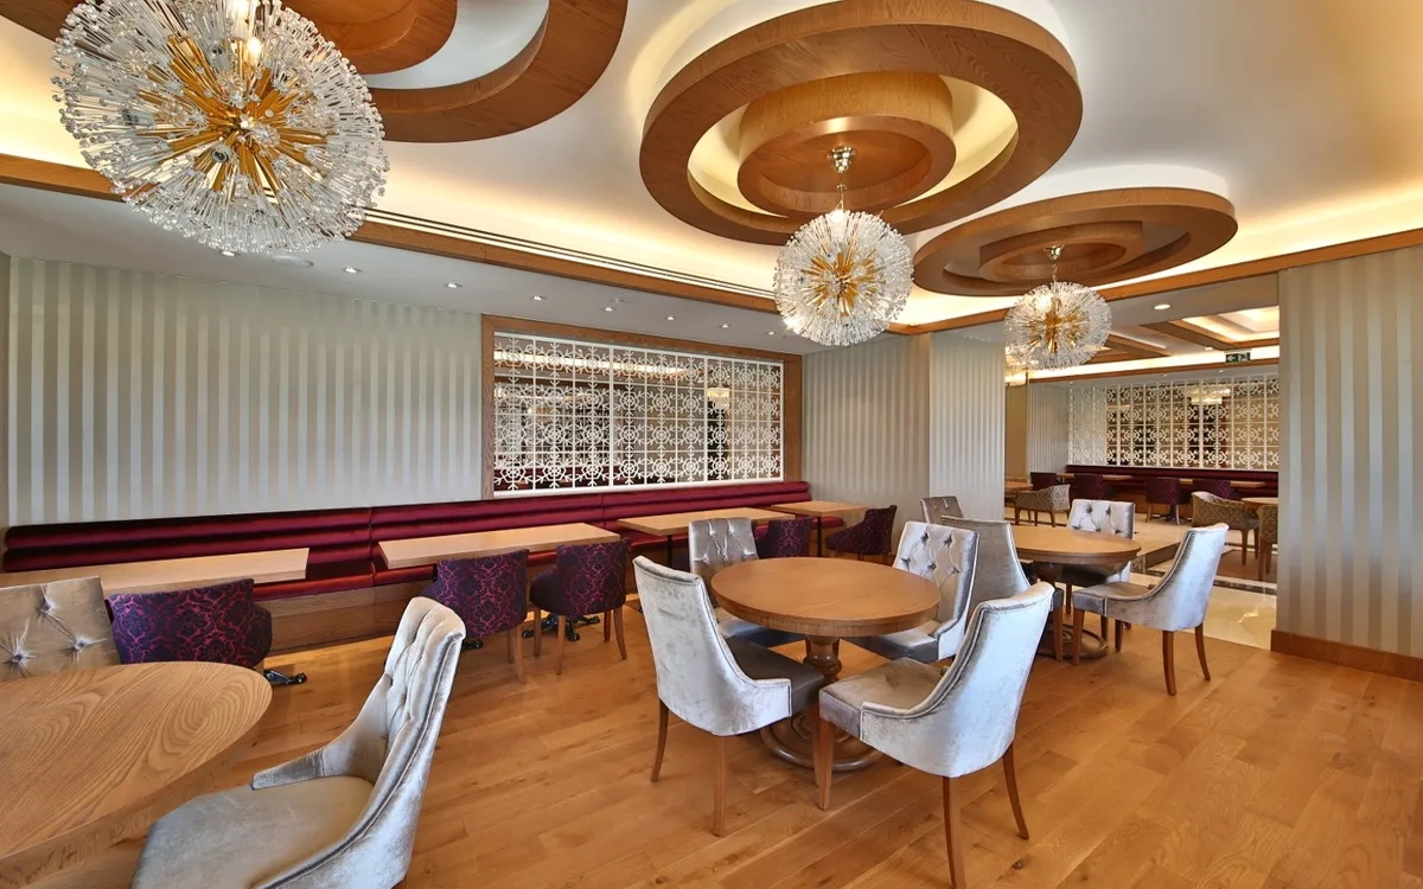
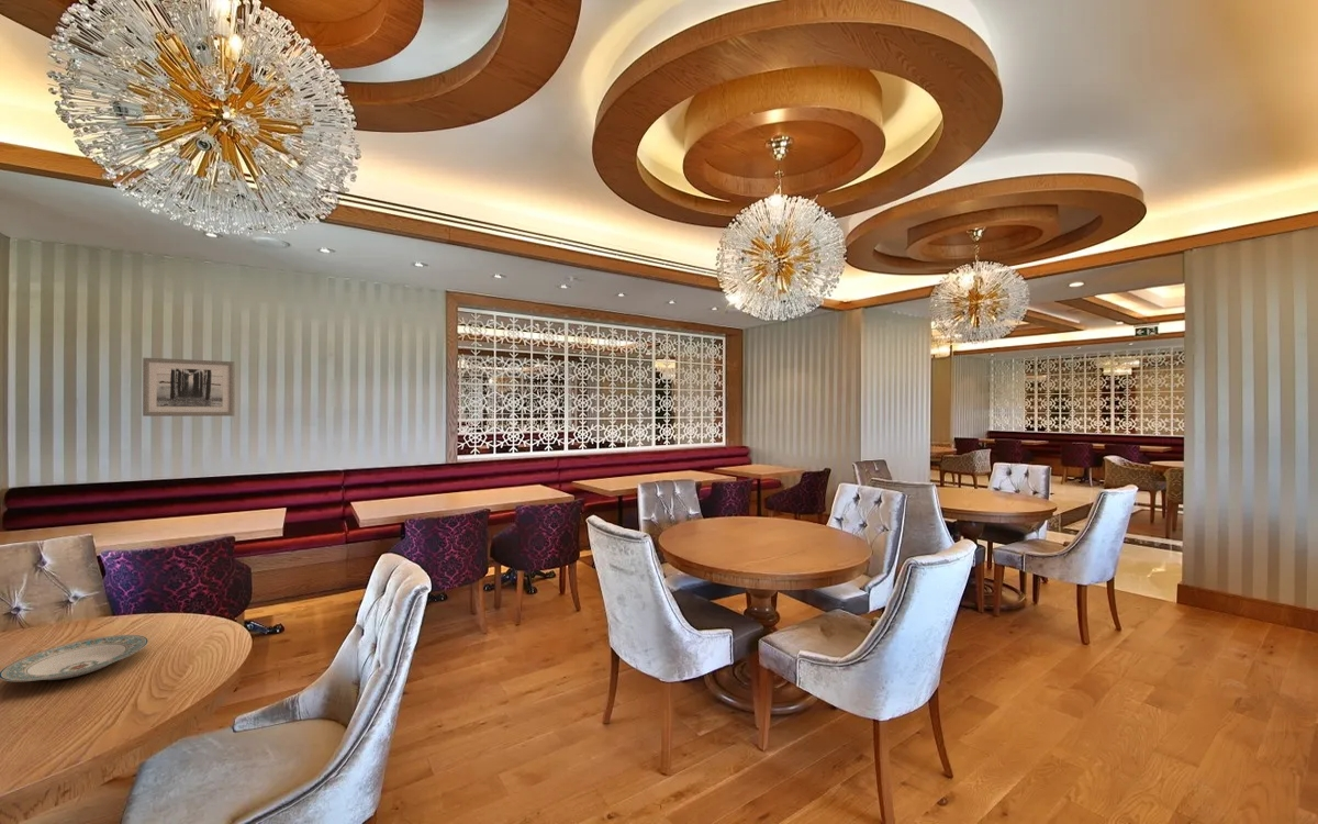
+ wall art [142,357,236,417]
+ plate [0,634,149,682]
